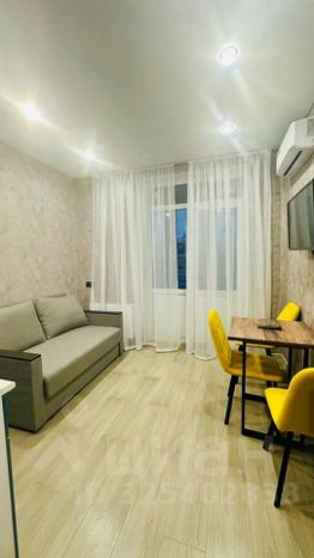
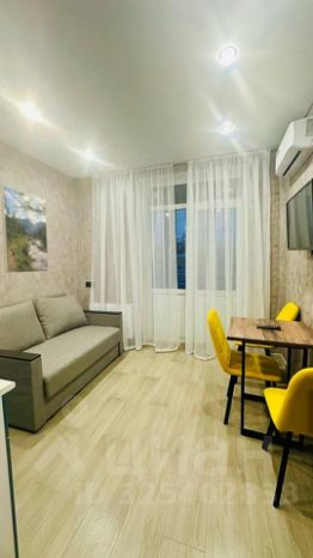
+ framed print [0,183,50,274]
